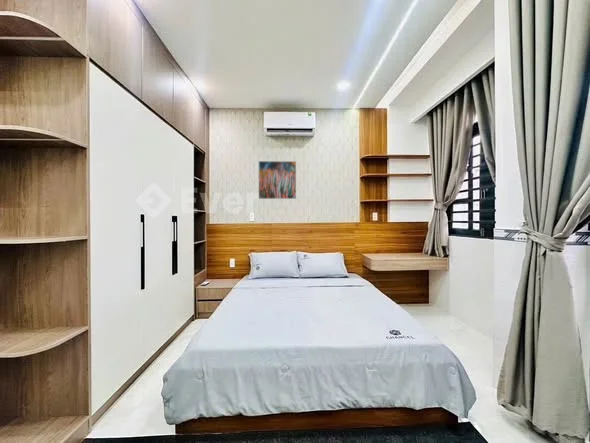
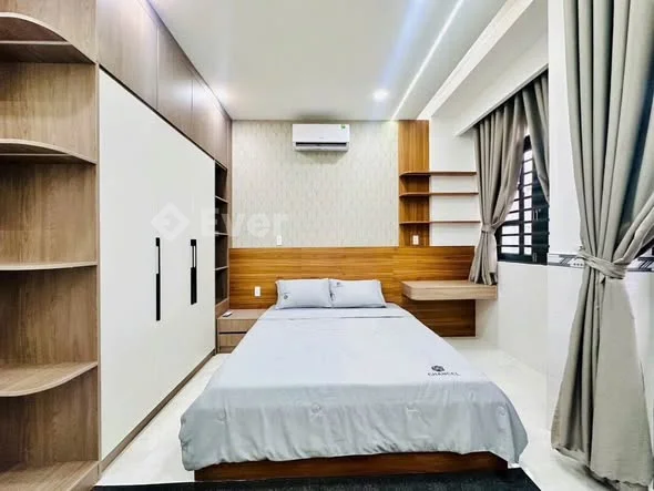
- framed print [258,160,297,200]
